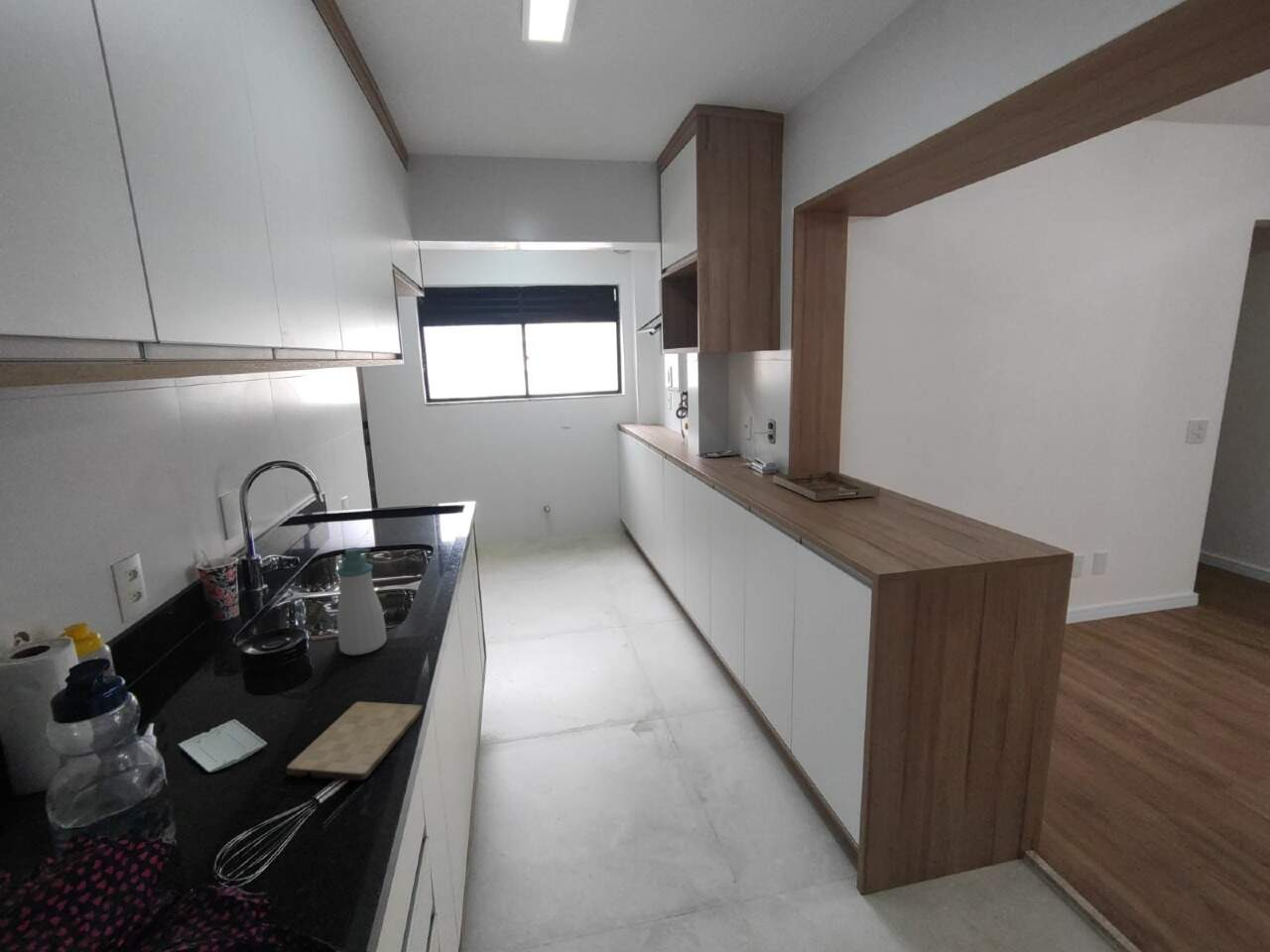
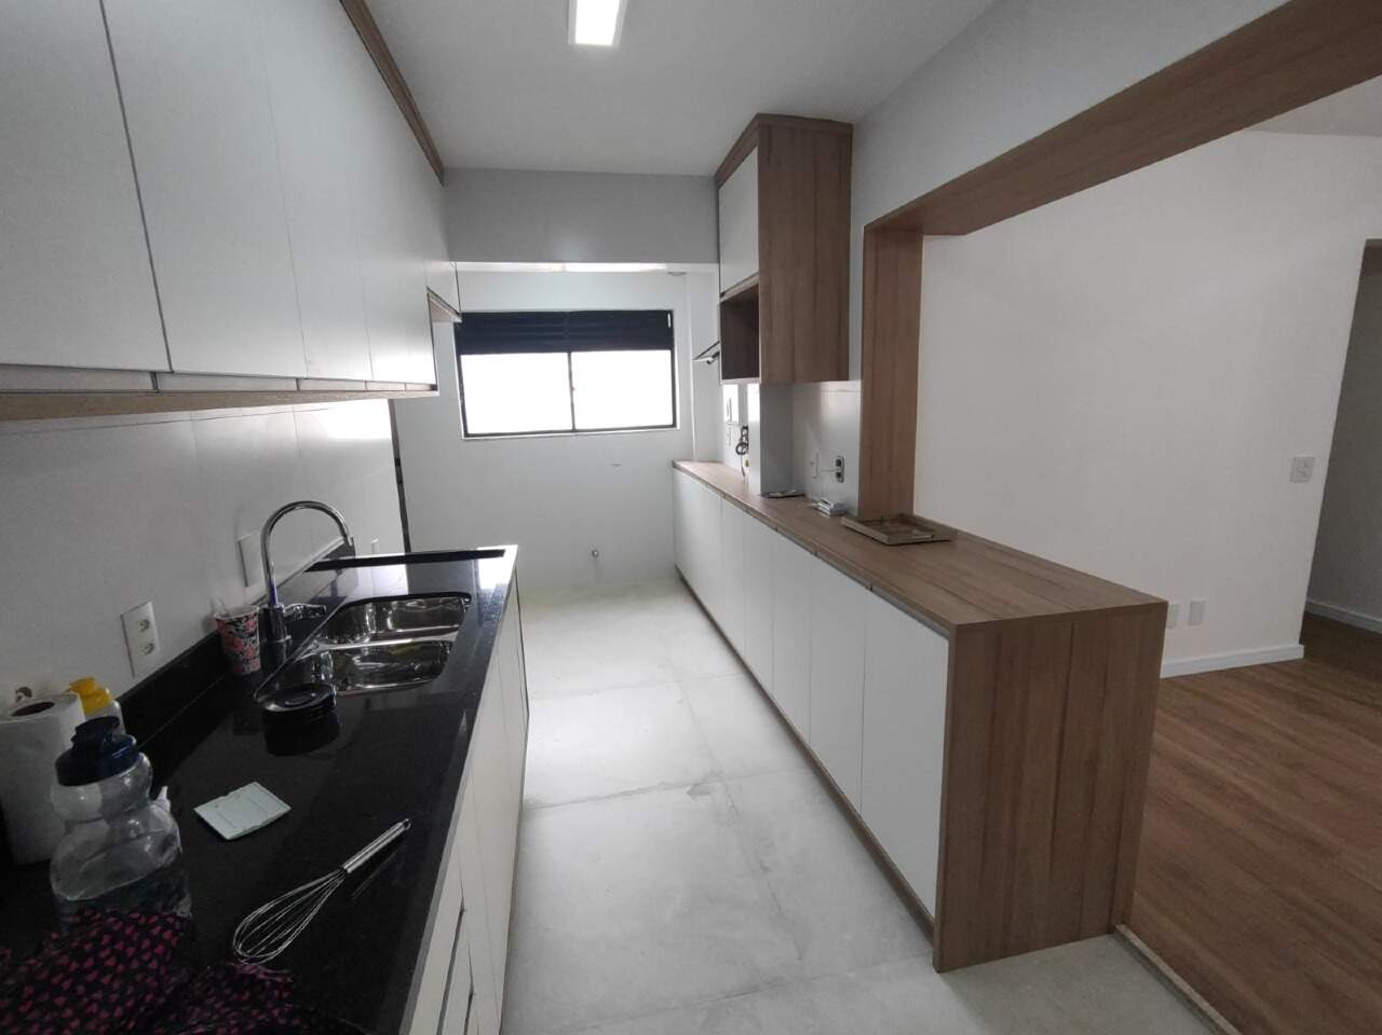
- cutting board [286,701,424,781]
- soap bottle [335,546,388,656]
